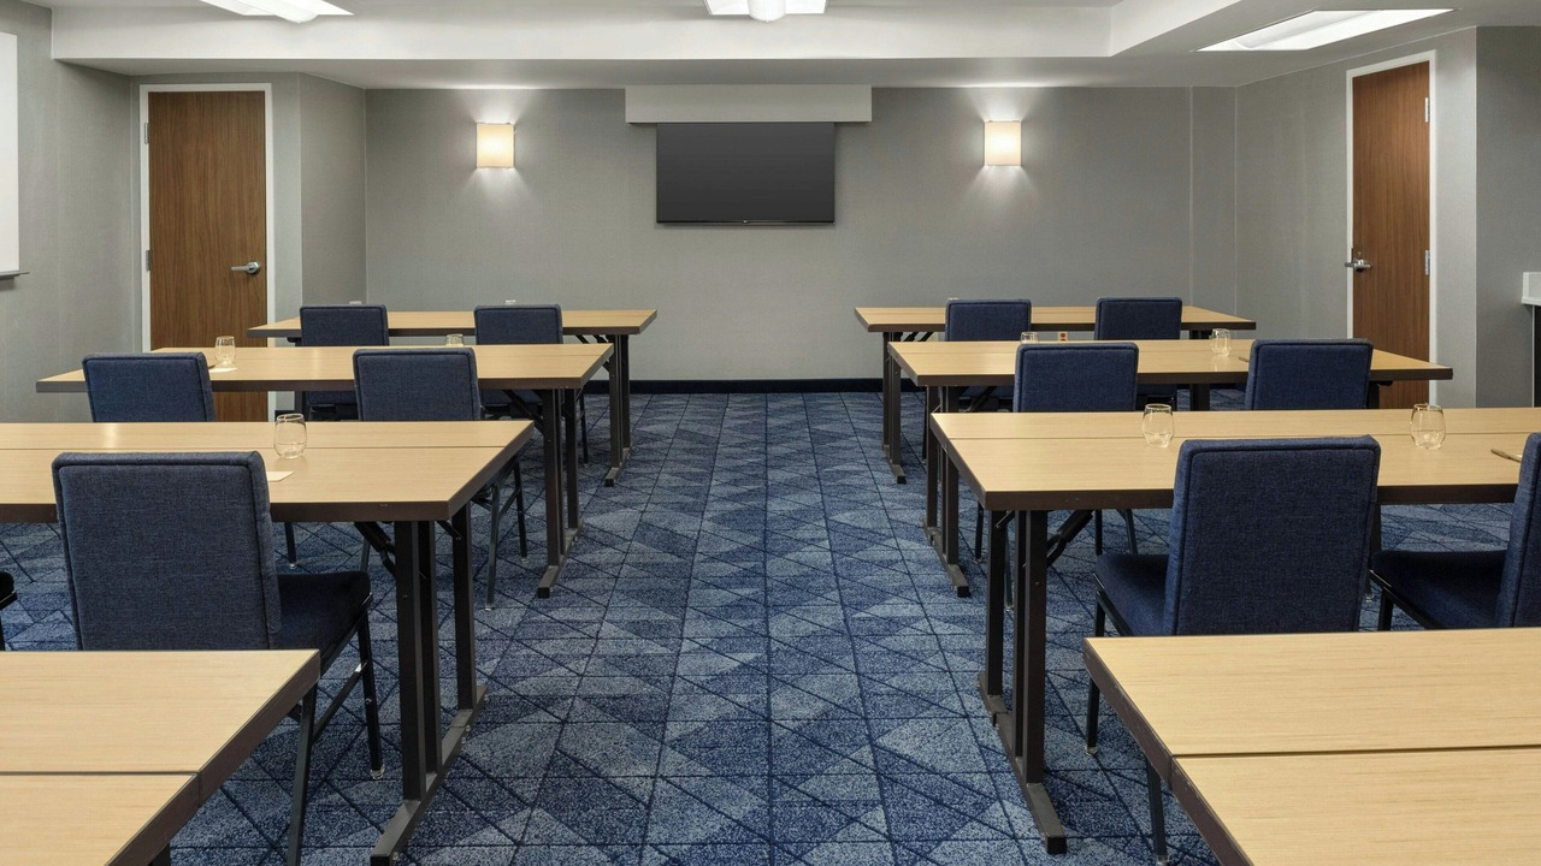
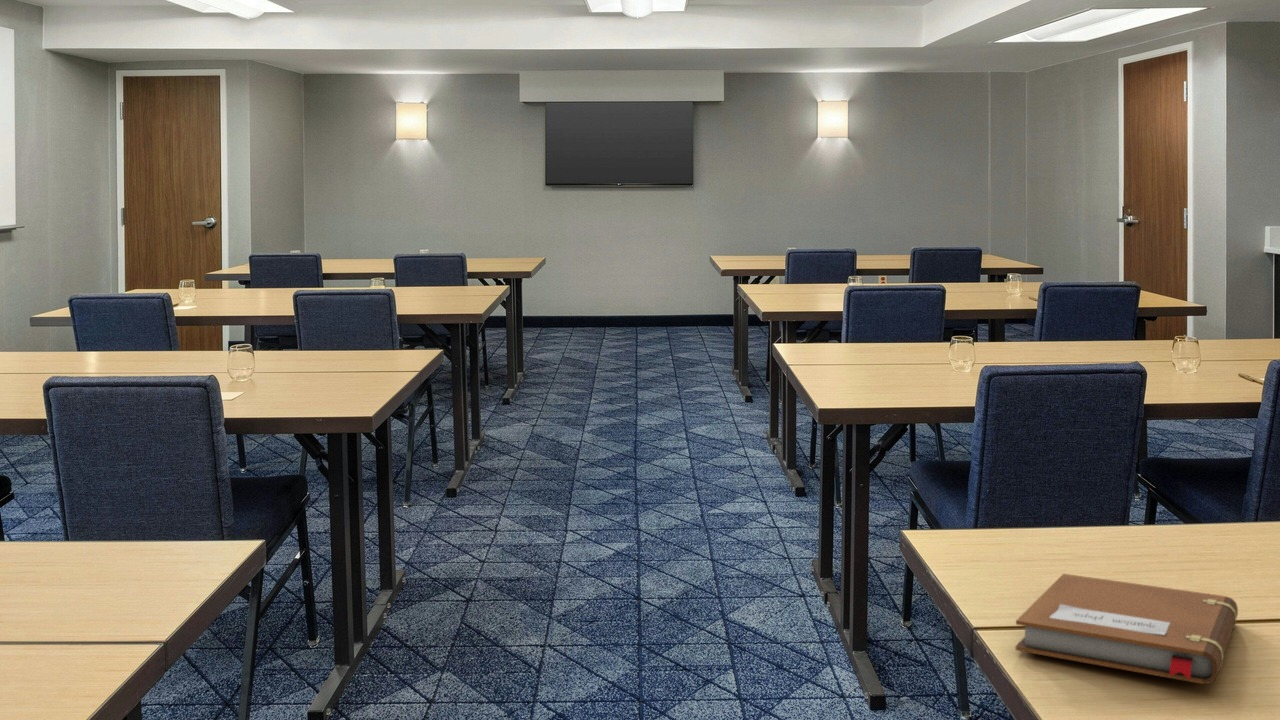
+ notebook [1015,573,1239,685]
